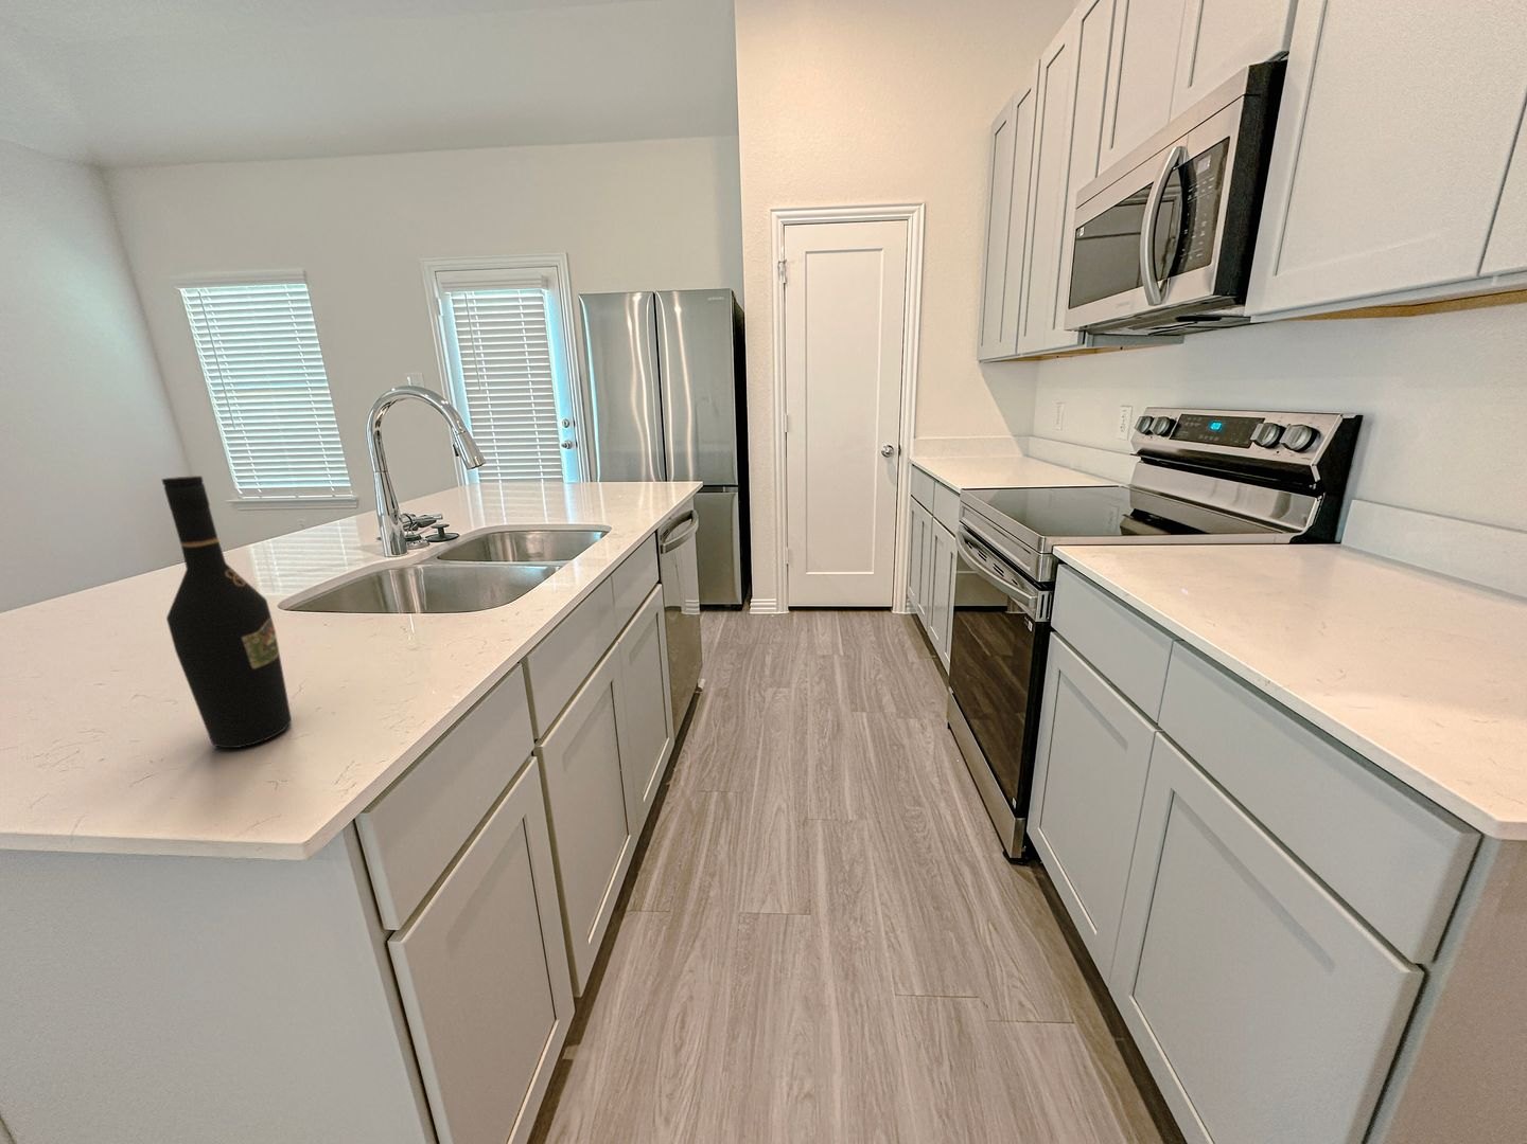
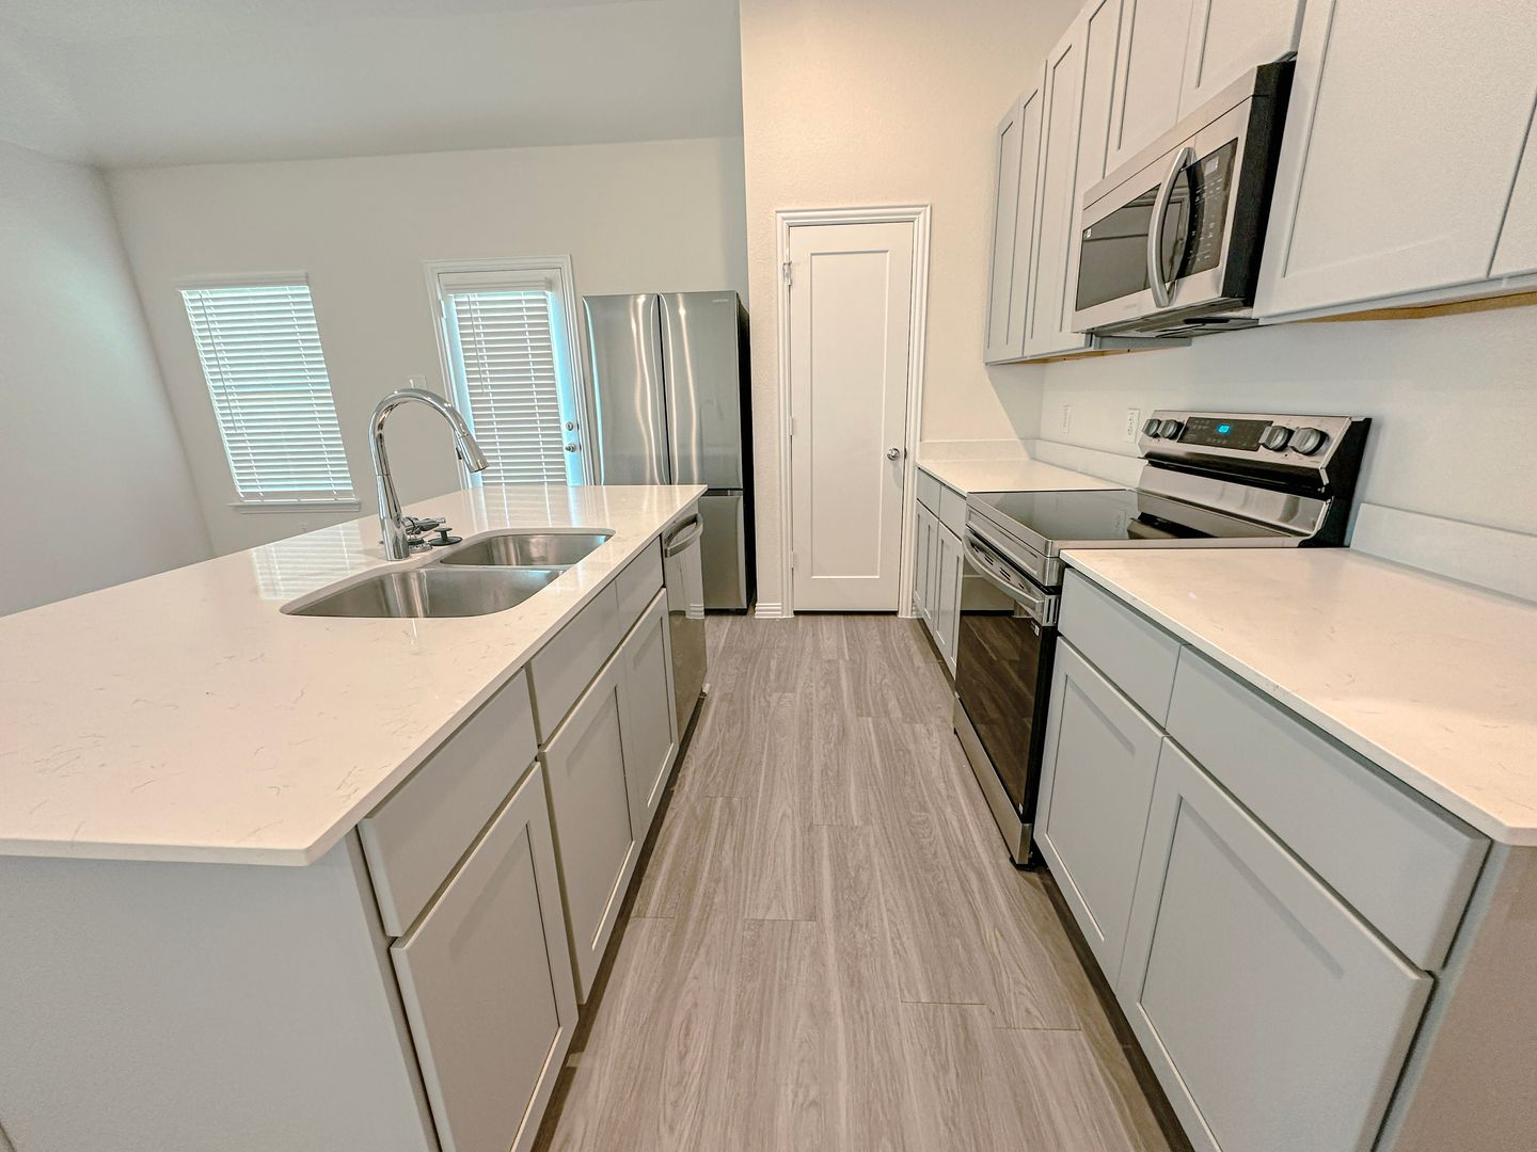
- wine bottle [160,475,292,749]
